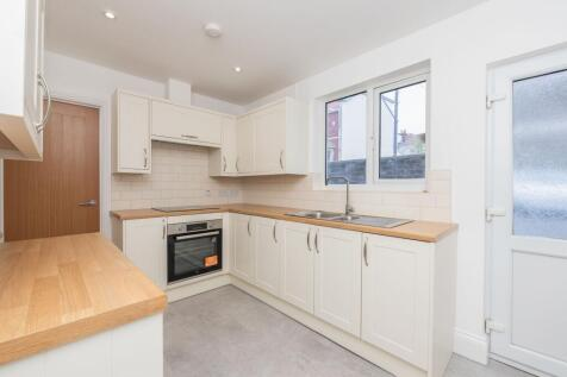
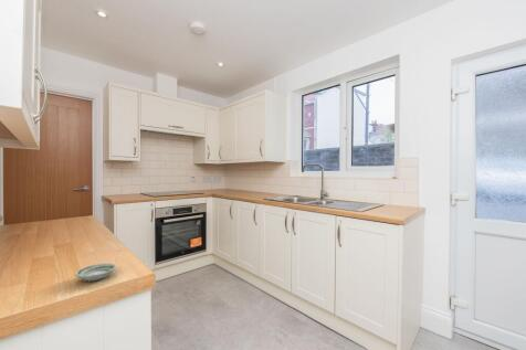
+ saucer [74,262,117,282]
